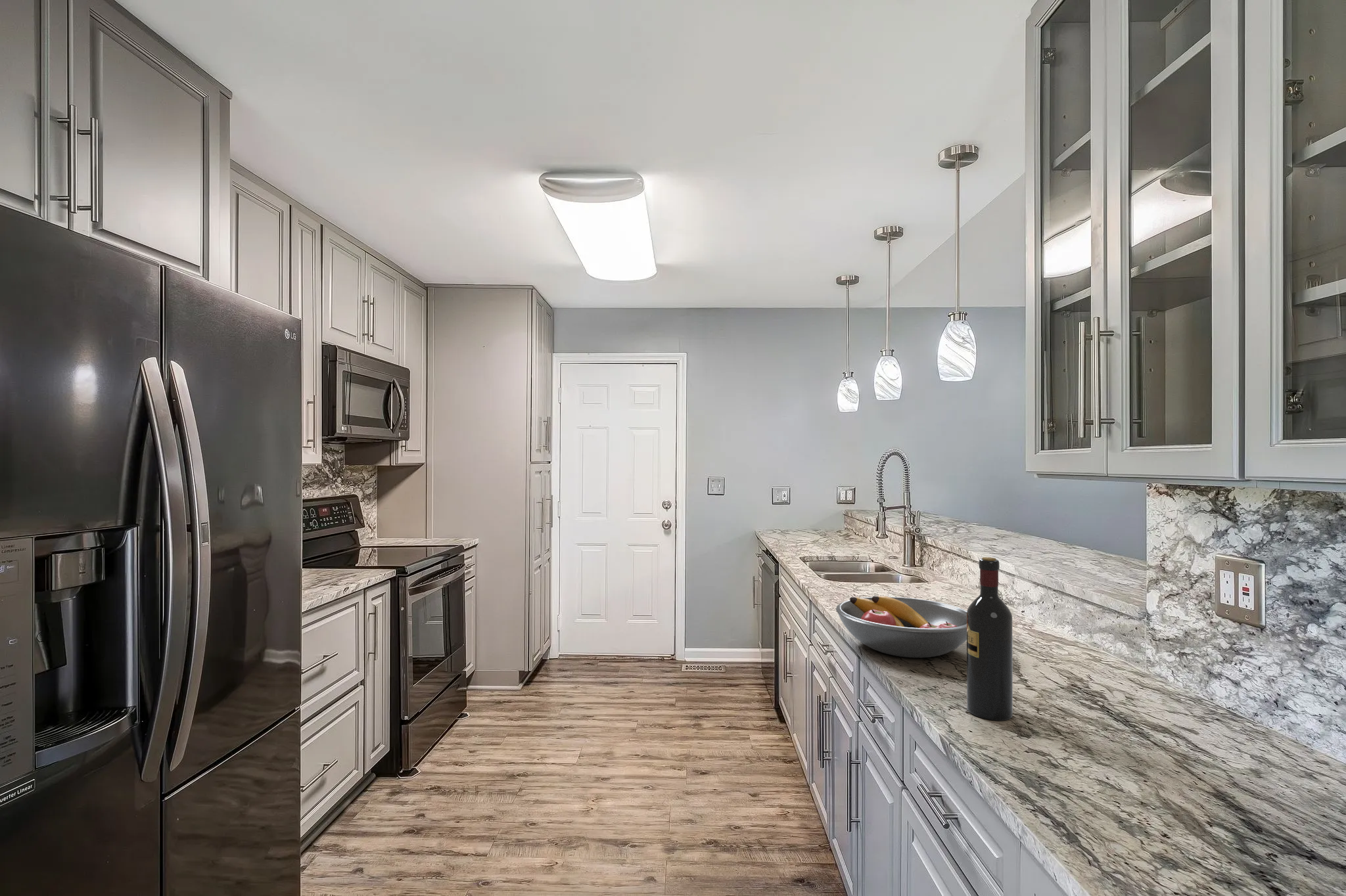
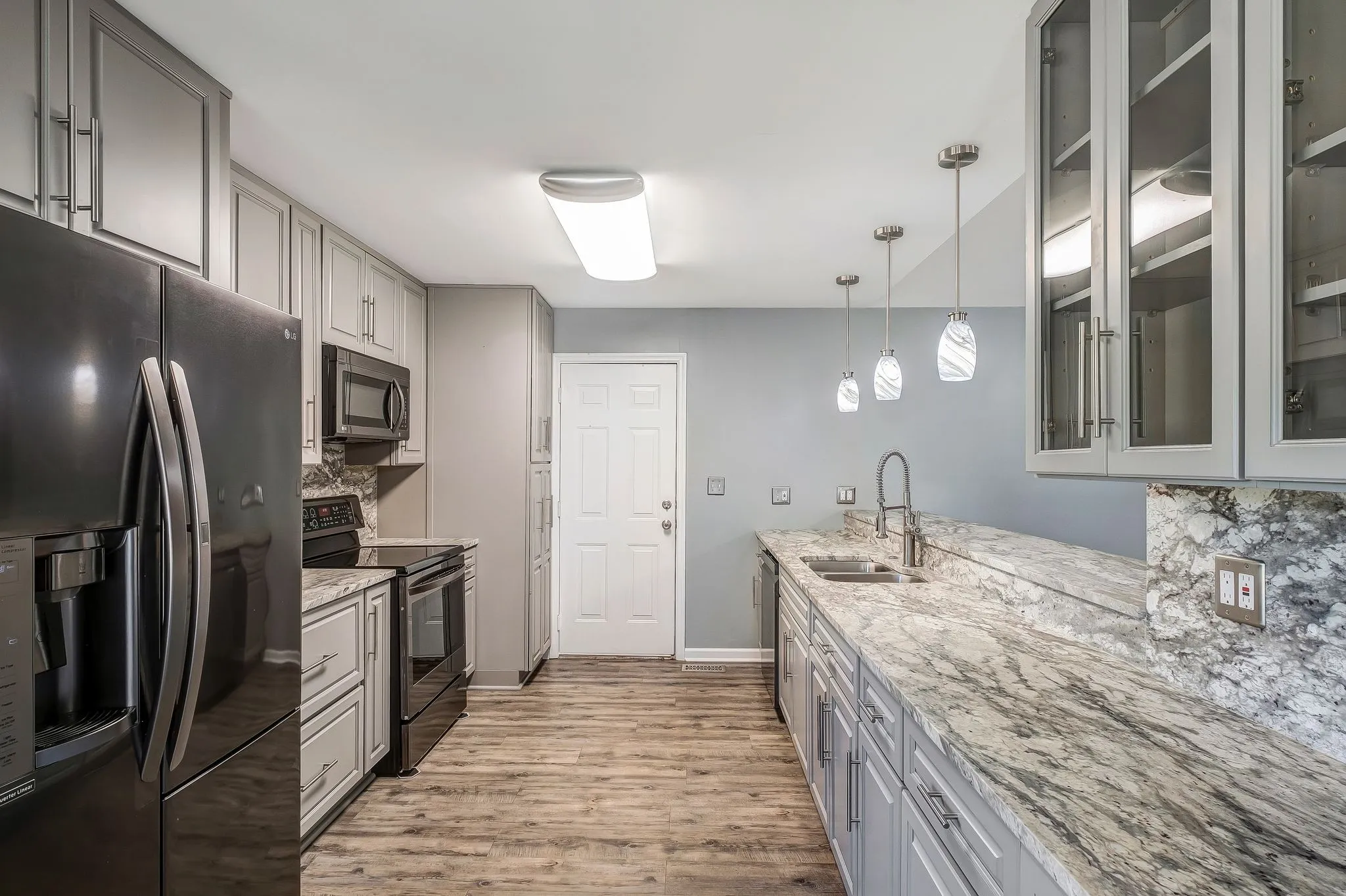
- wine bottle [966,556,1013,721]
- fruit bowl [835,595,967,659]
